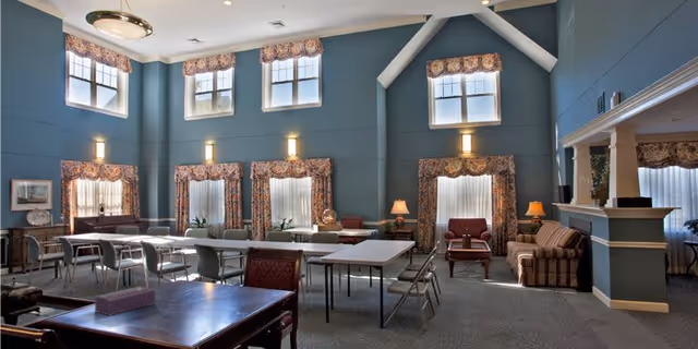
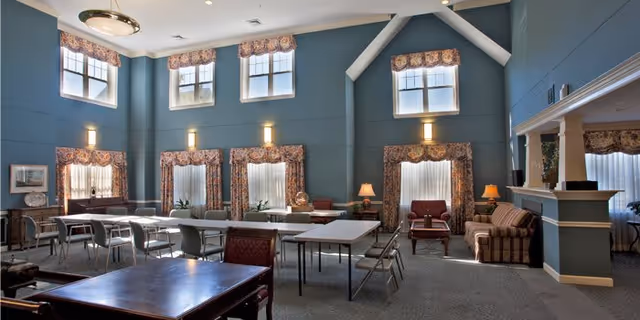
- tissue box [94,286,156,317]
